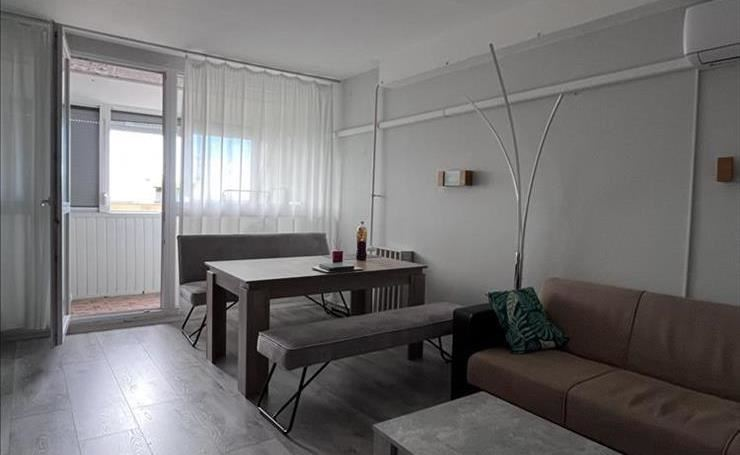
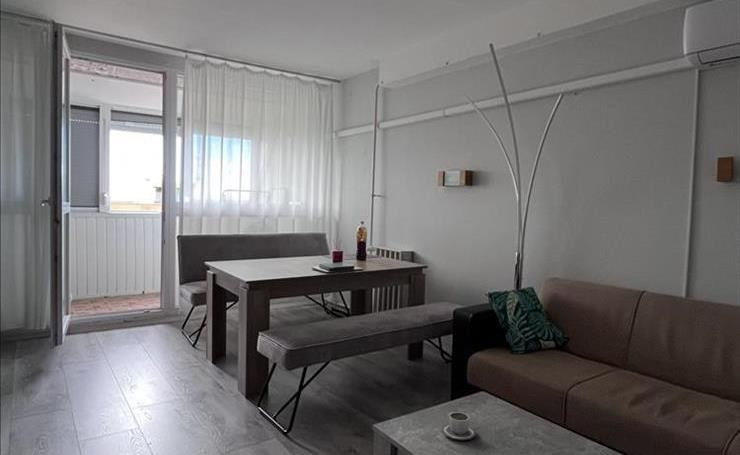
+ cup [441,411,476,441]
